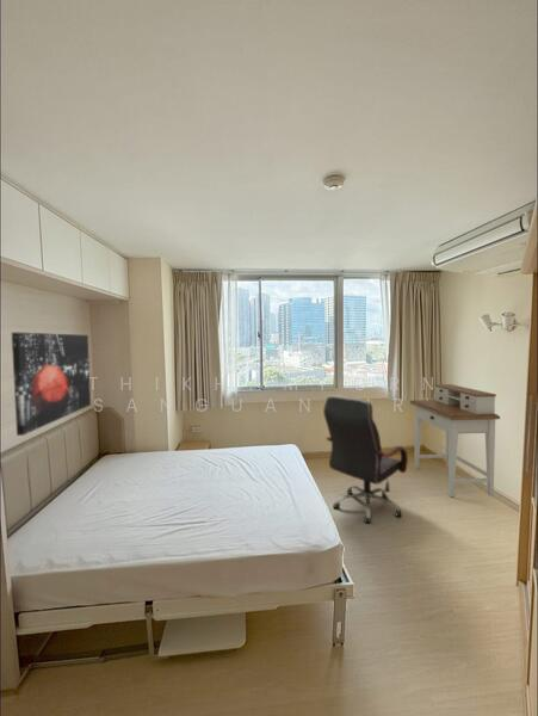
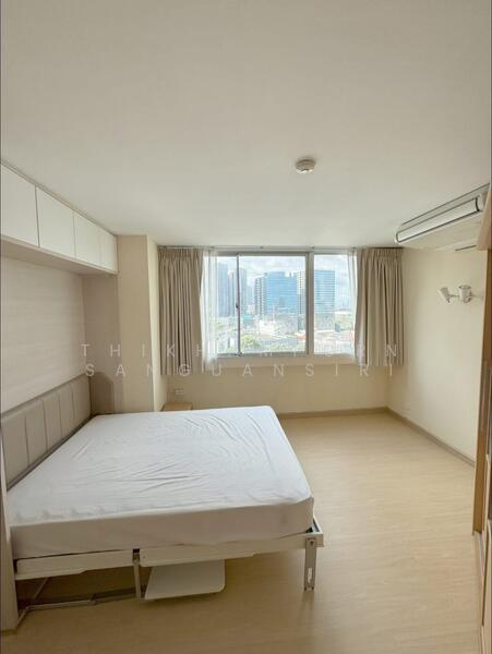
- wall art [11,332,92,437]
- office chair [322,395,409,524]
- desk [409,383,501,498]
